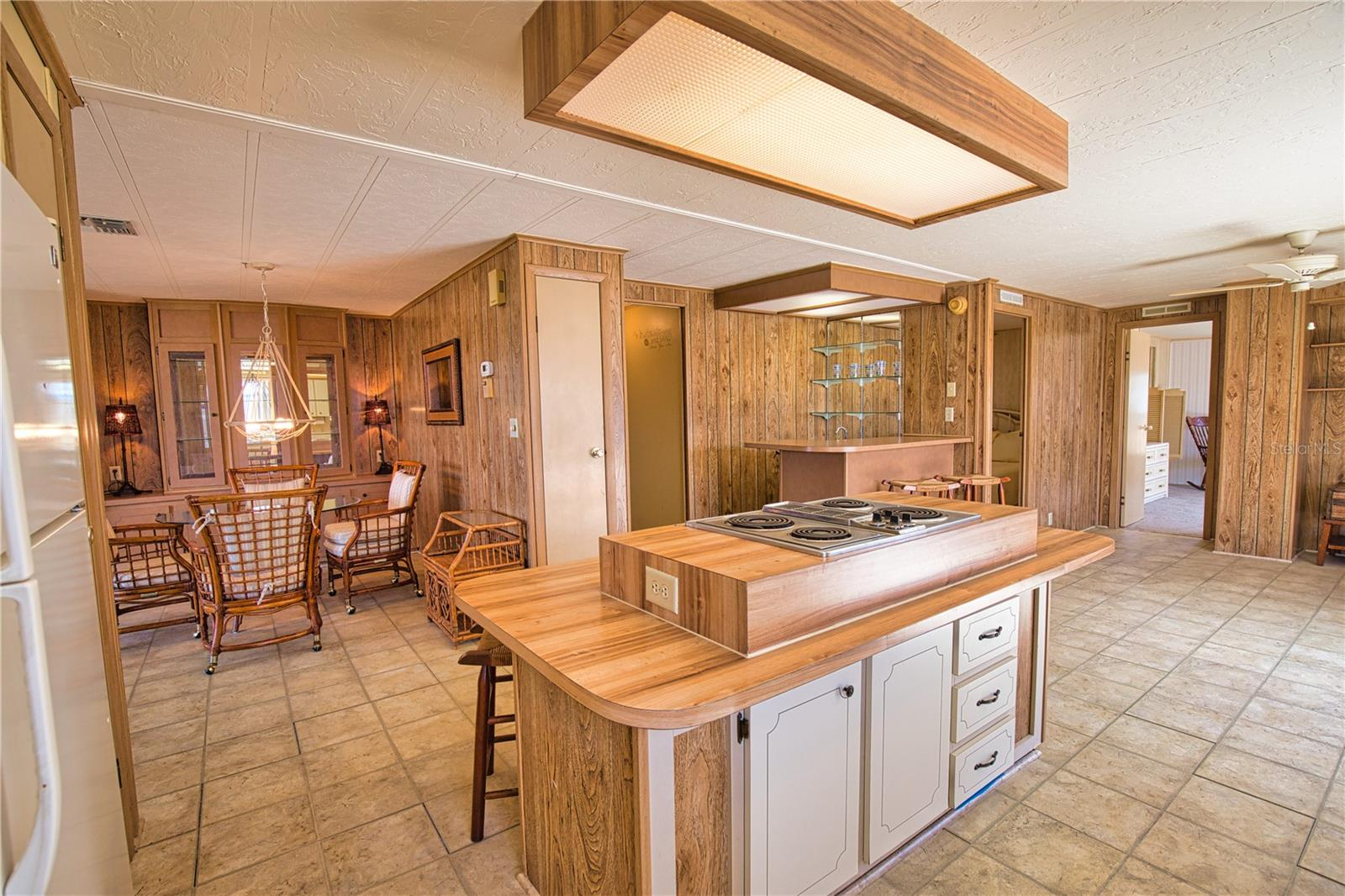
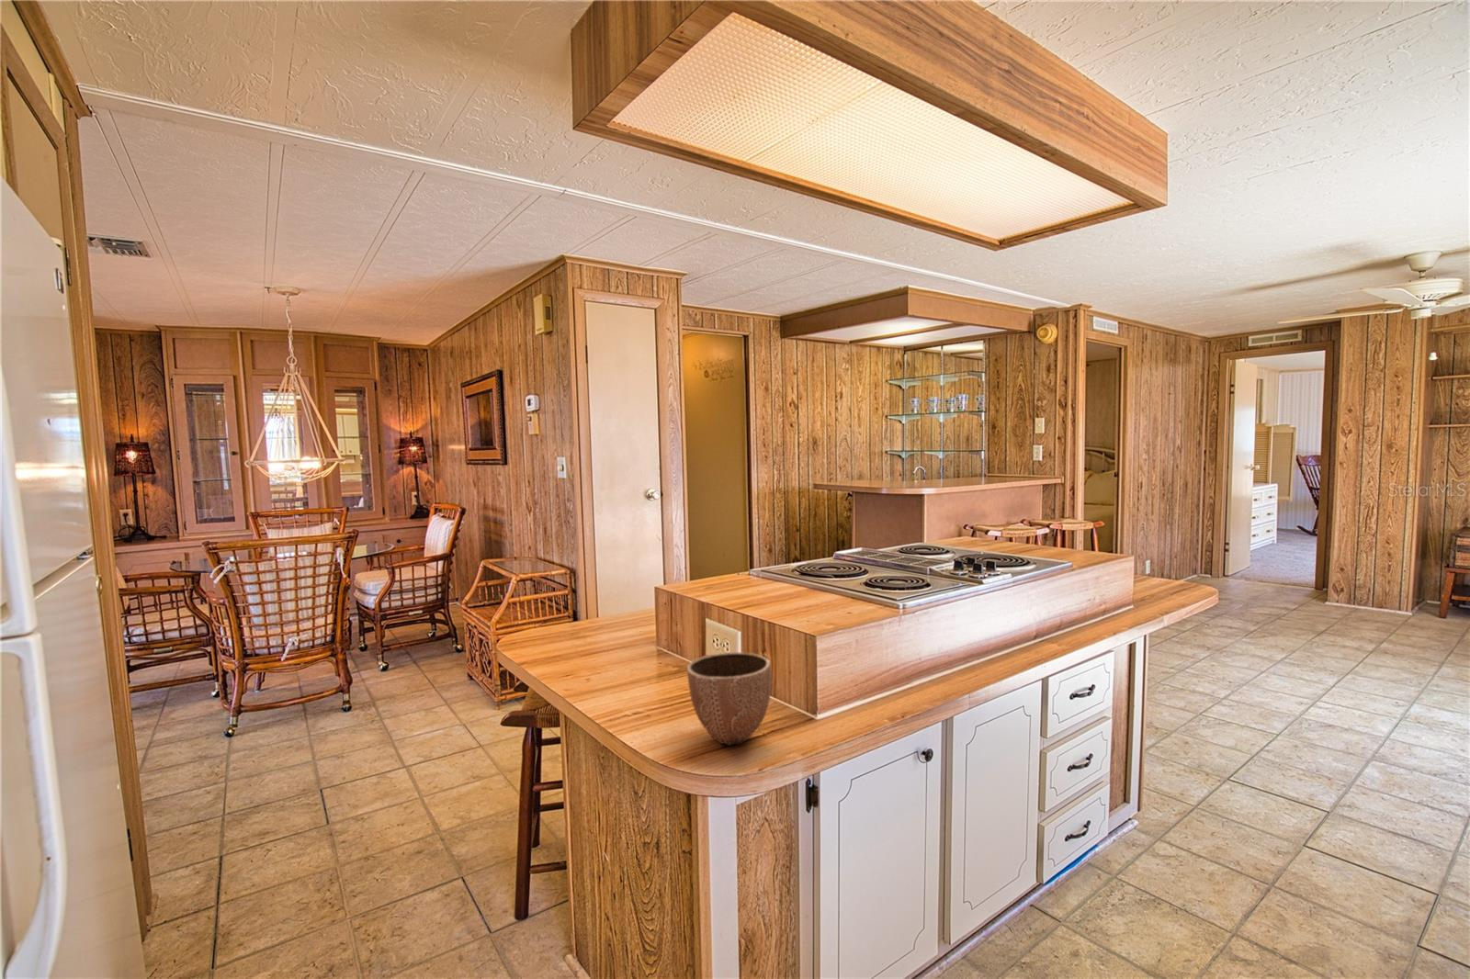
+ decorative bowl [686,651,773,746]
